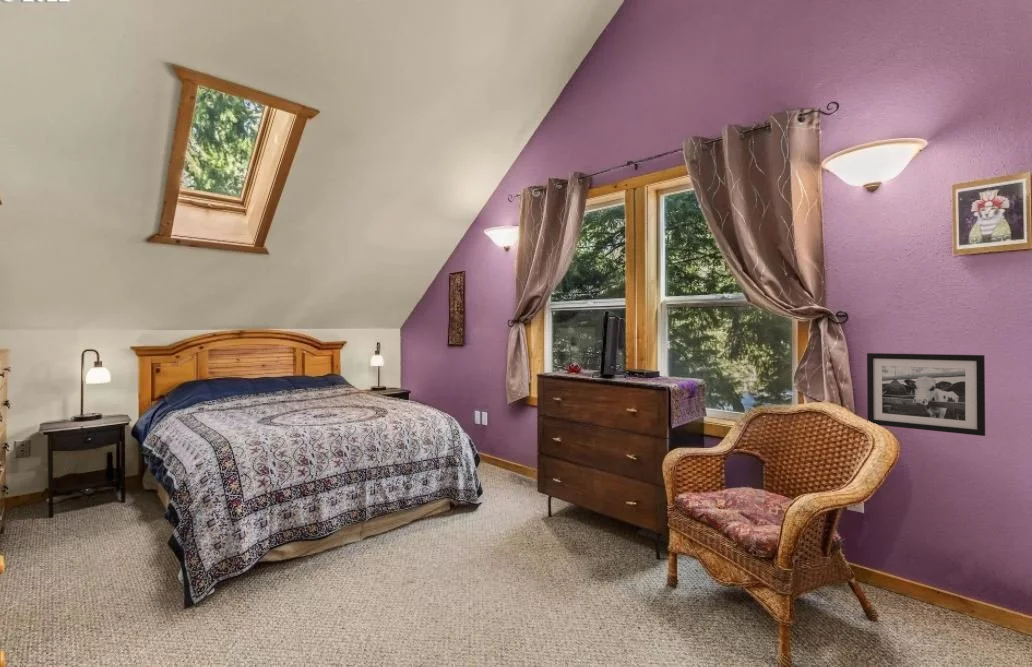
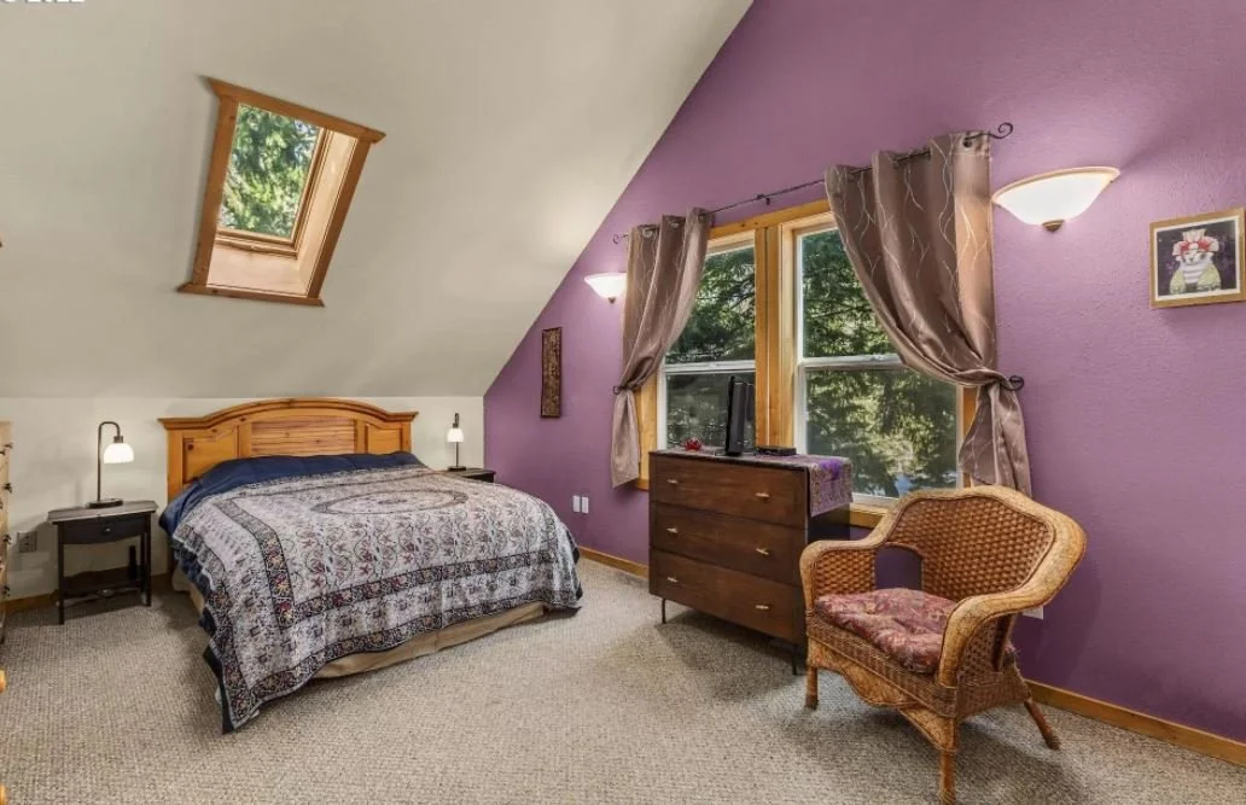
- picture frame [866,352,986,437]
